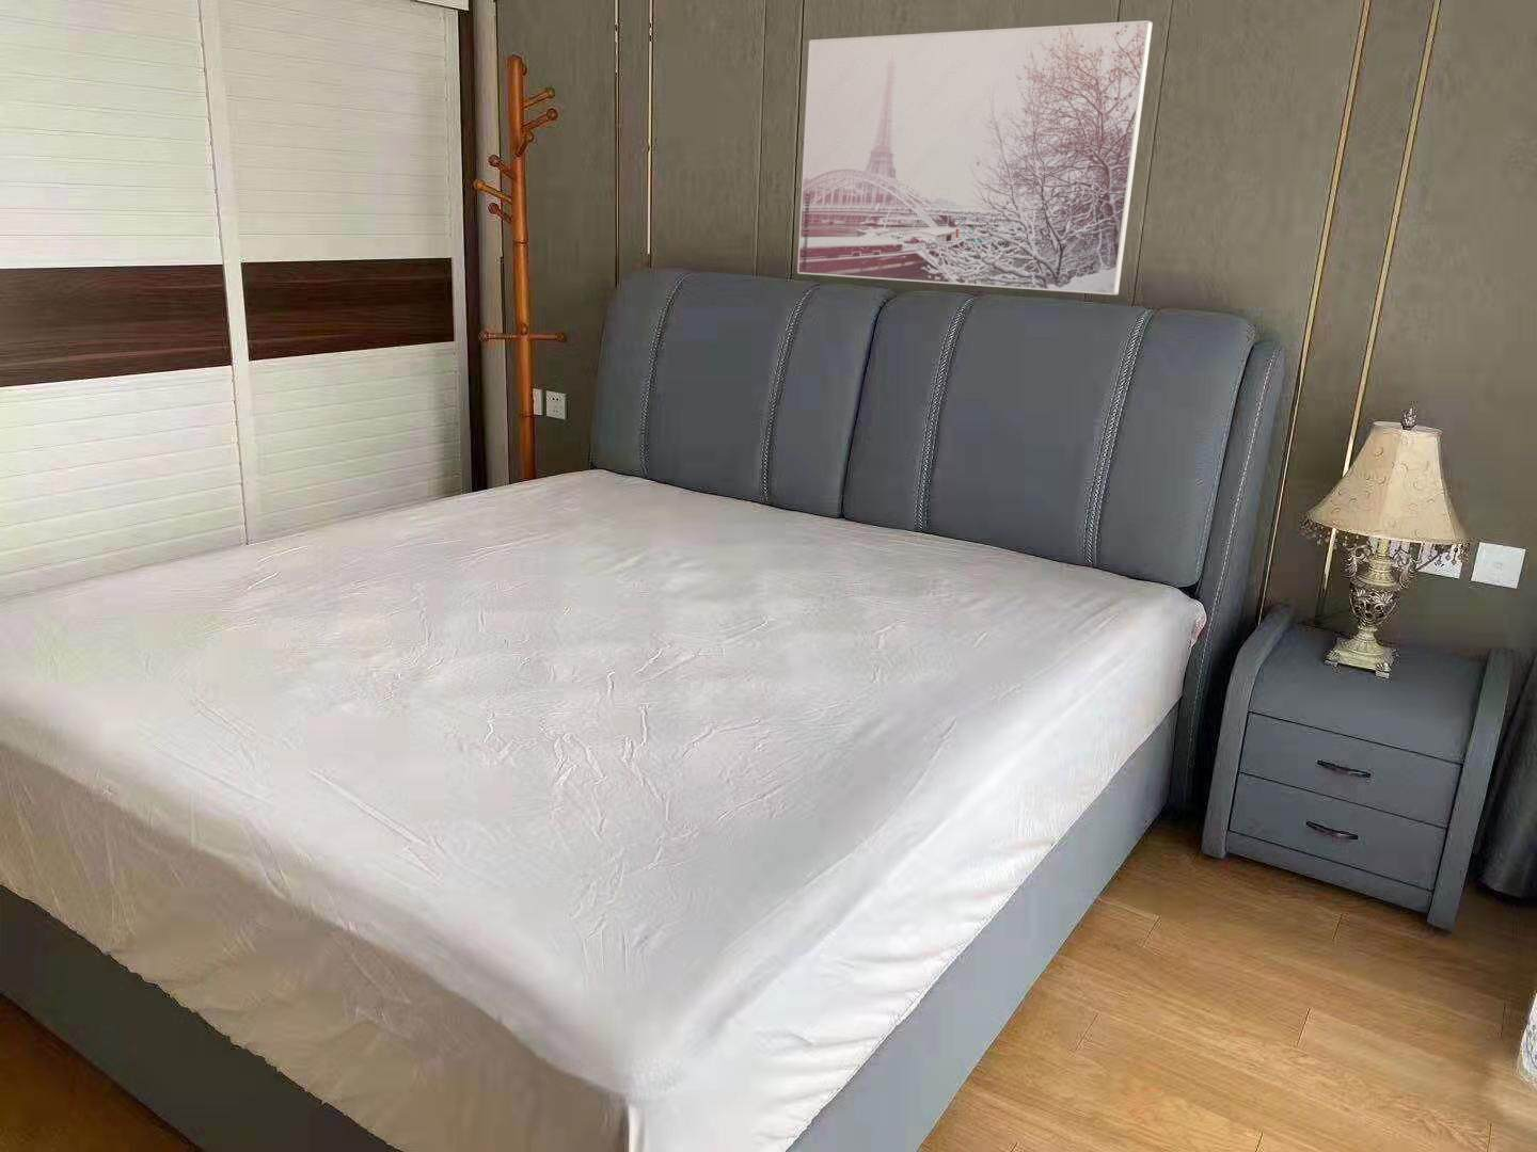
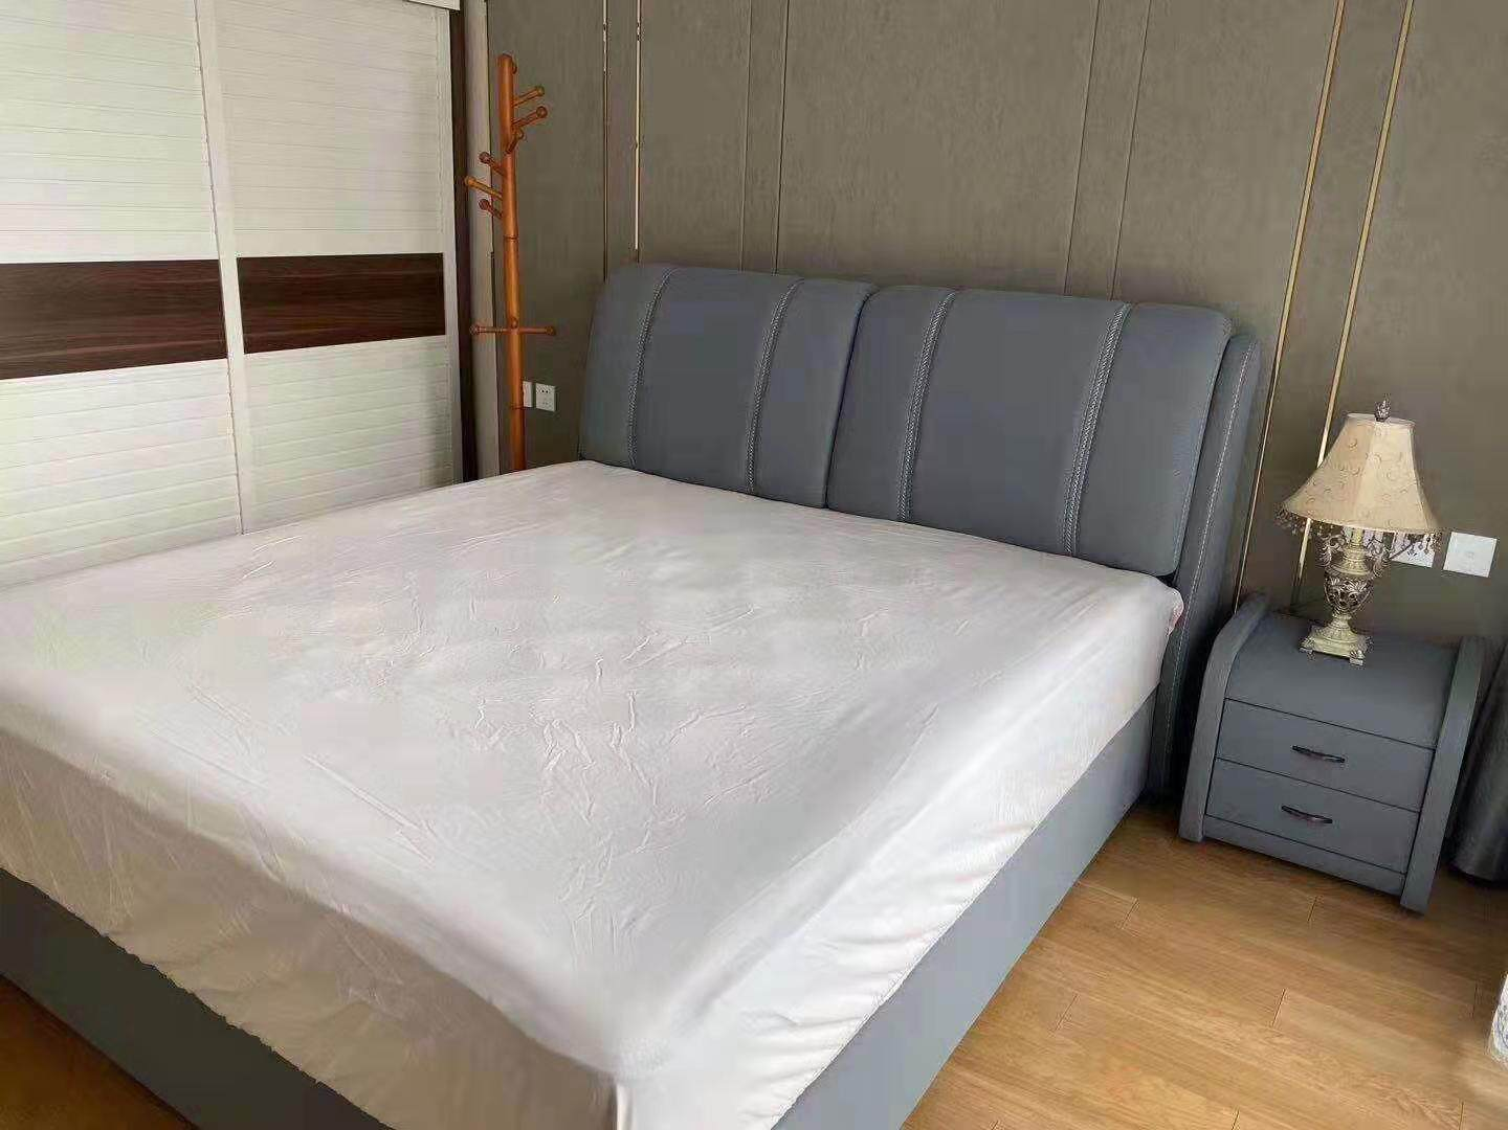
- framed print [796,19,1153,295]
